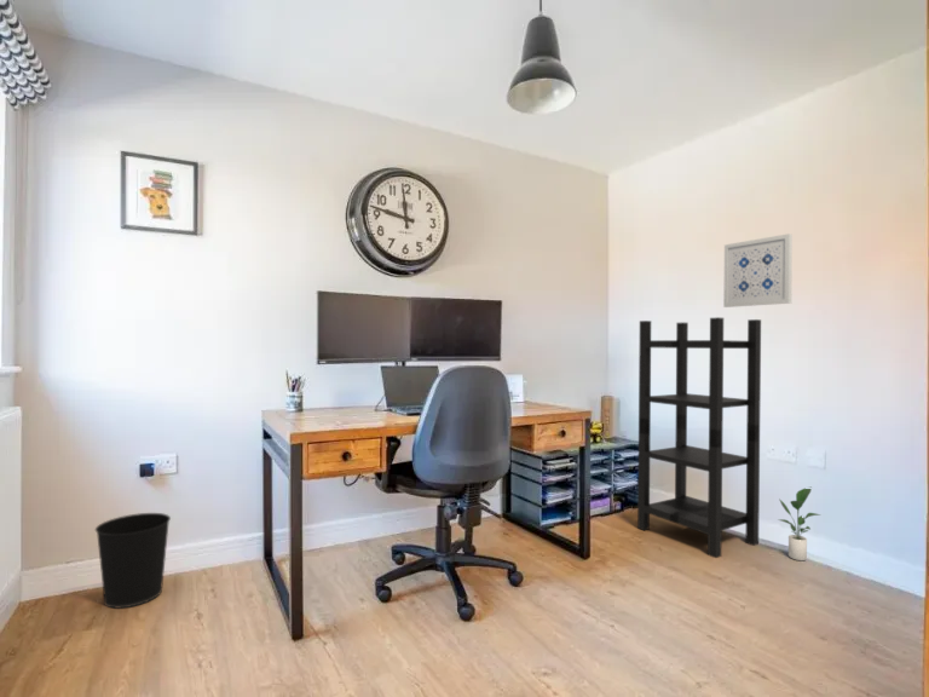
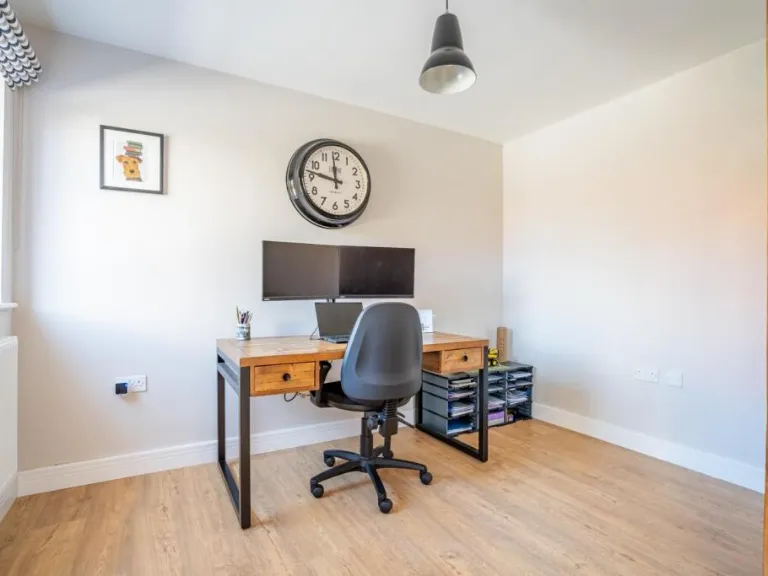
- wastebasket [94,512,172,610]
- shelving unit [636,316,762,559]
- potted plant [777,488,823,561]
- wall art [722,232,794,309]
